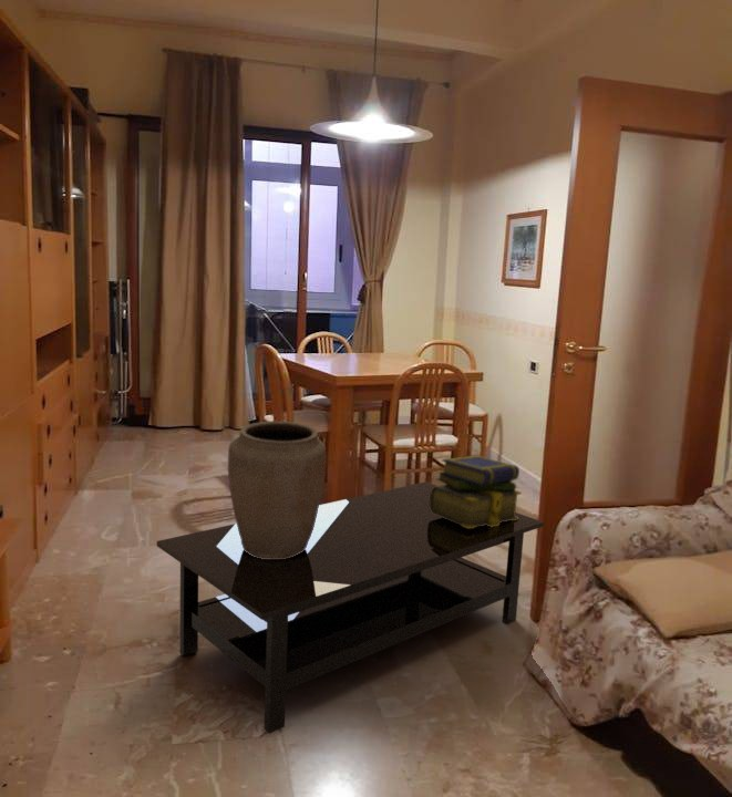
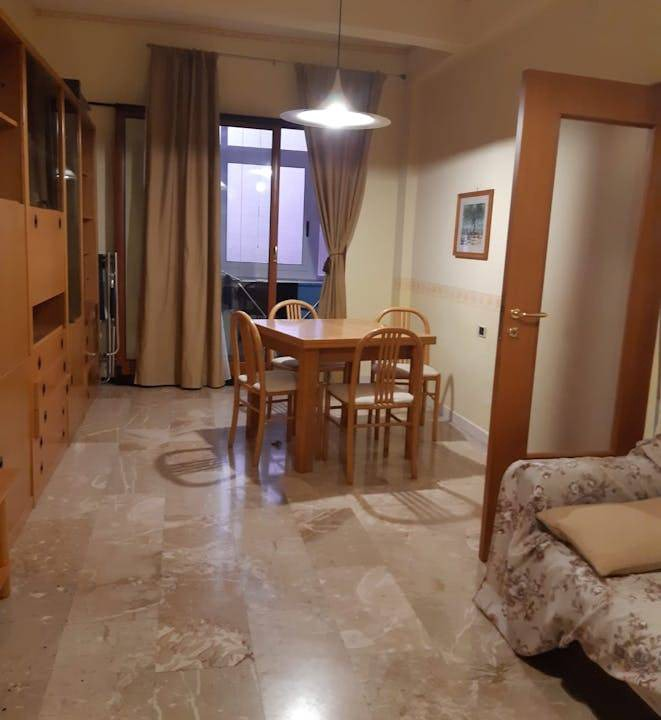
- stack of books [430,454,523,528]
- vase [227,421,328,559]
- coffee table [156,480,545,735]
